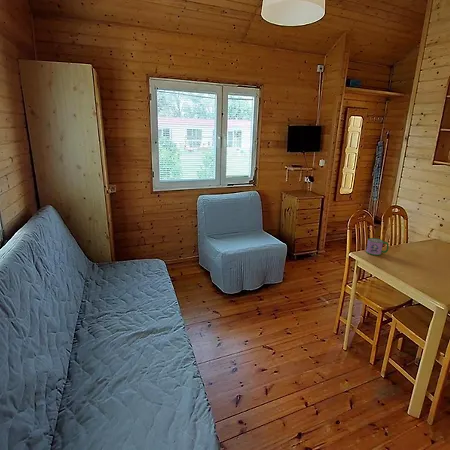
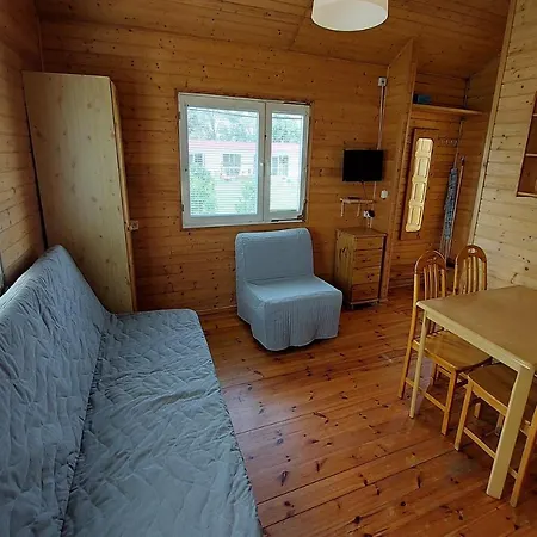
- mug [365,237,390,256]
